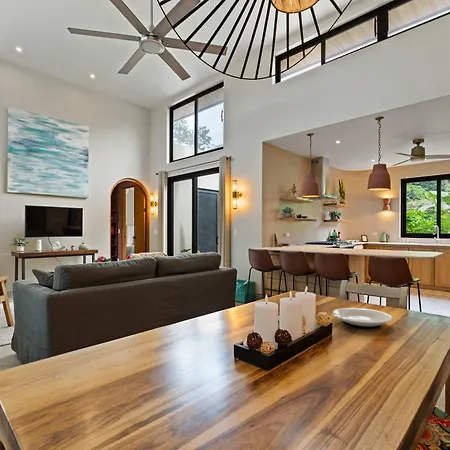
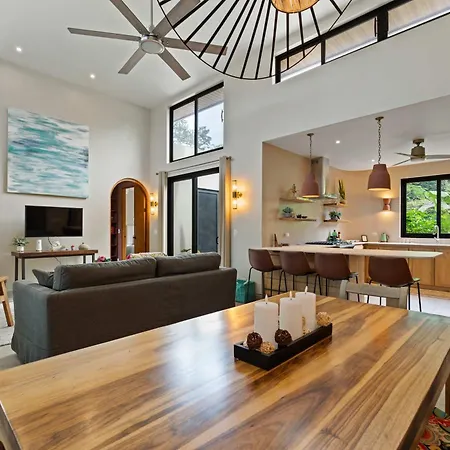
- plate [332,307,393,329]
